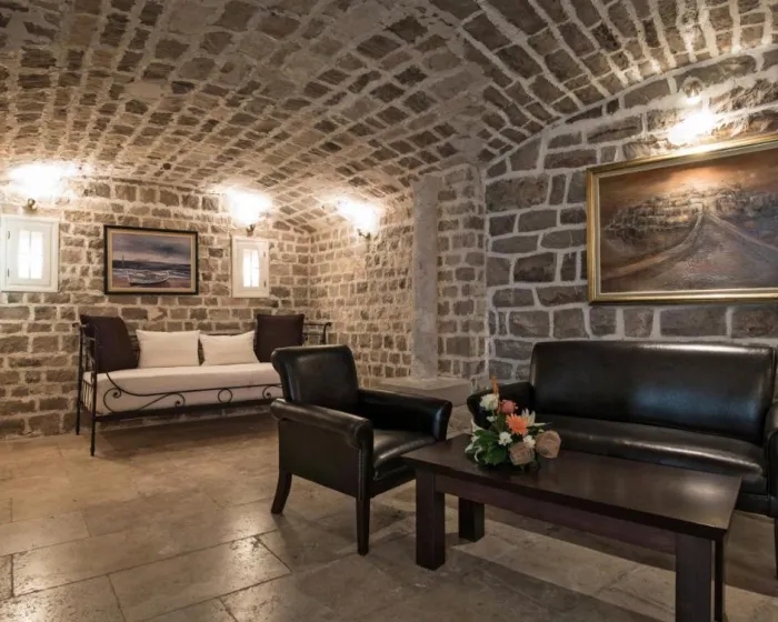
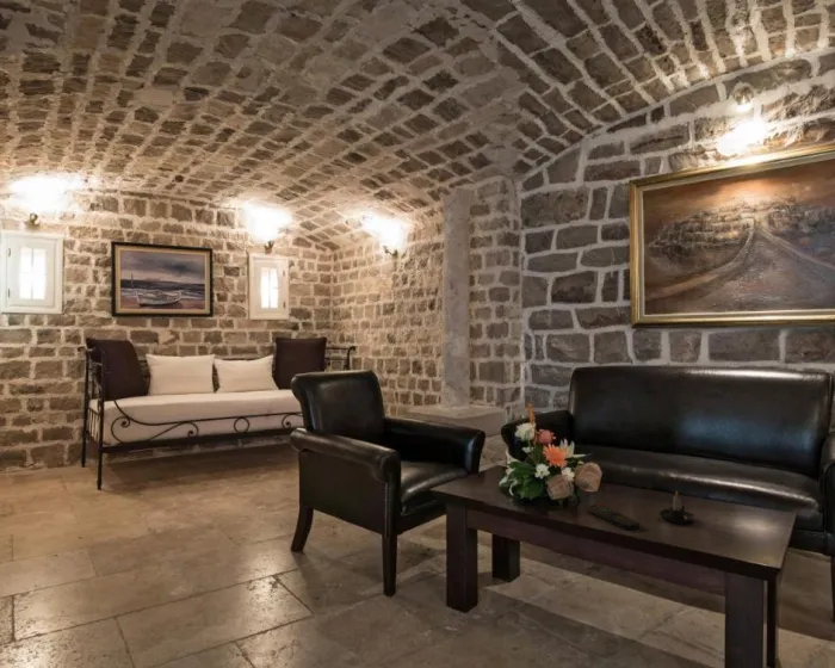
+ candle [657,489,695,525]
+ remote control [587,503,641,531]
